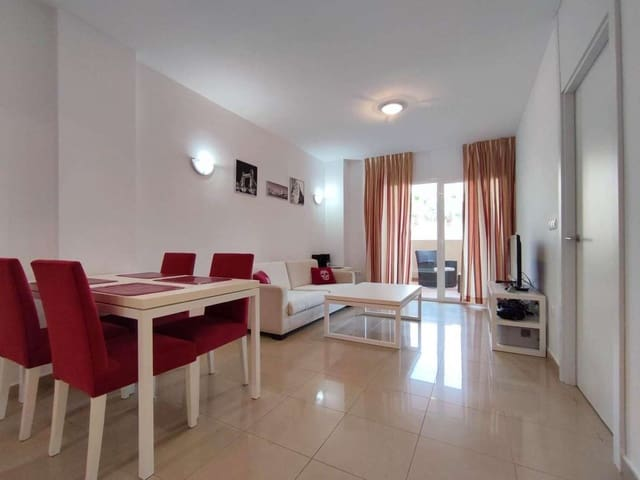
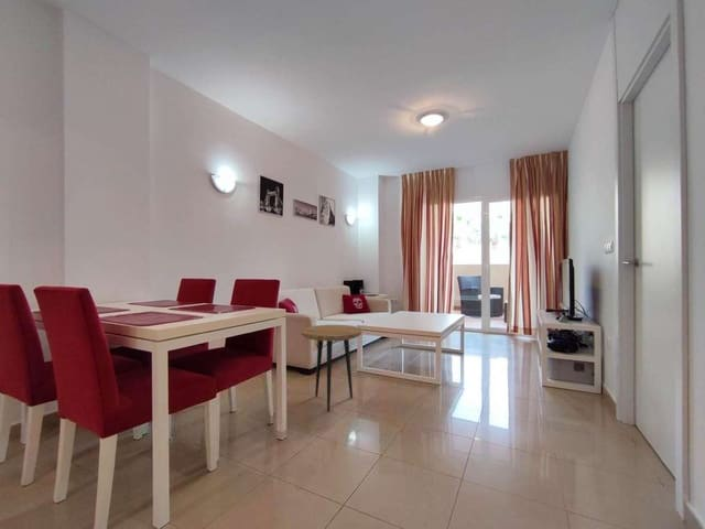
+ side table [300,324,364,412]
